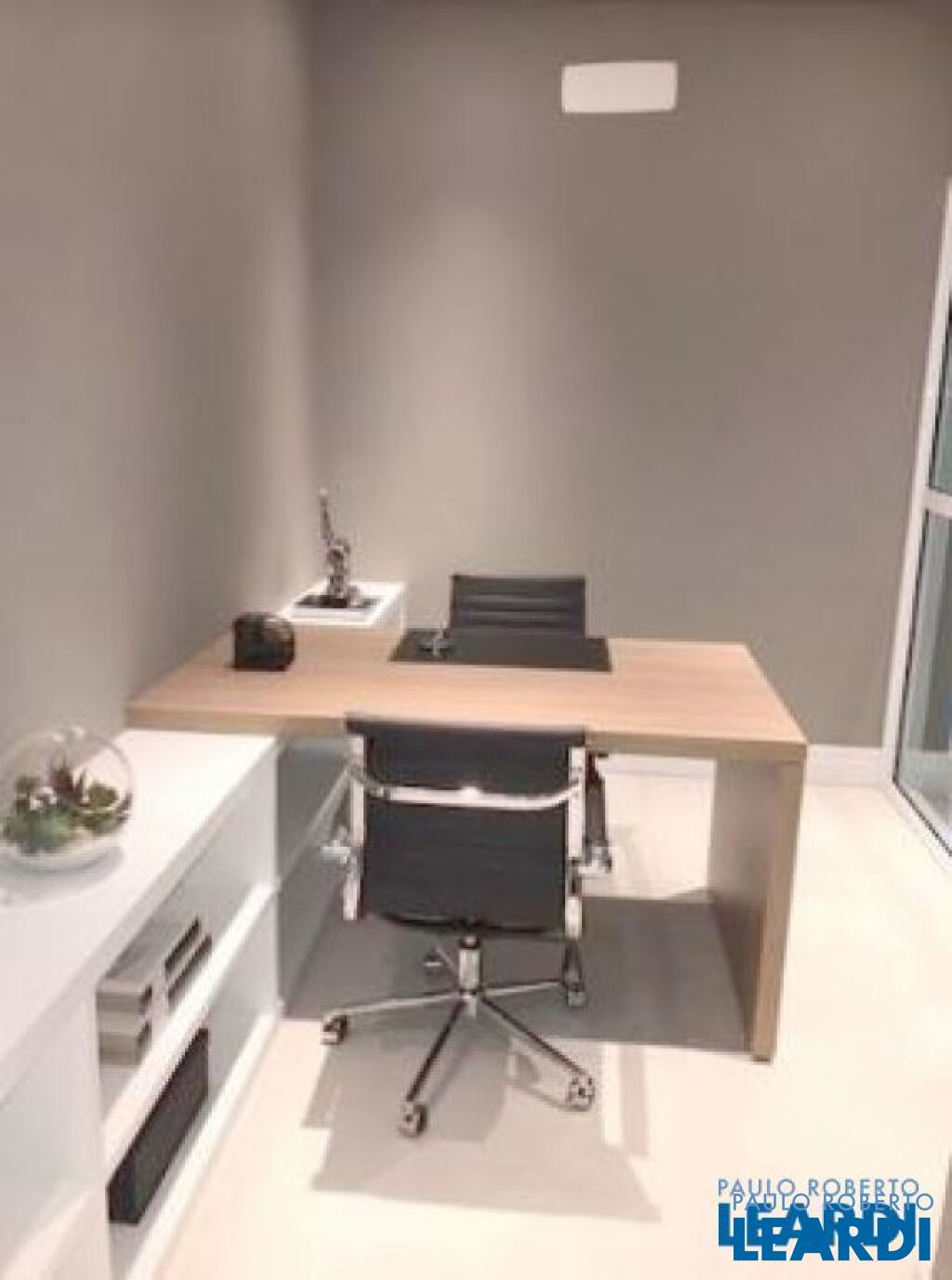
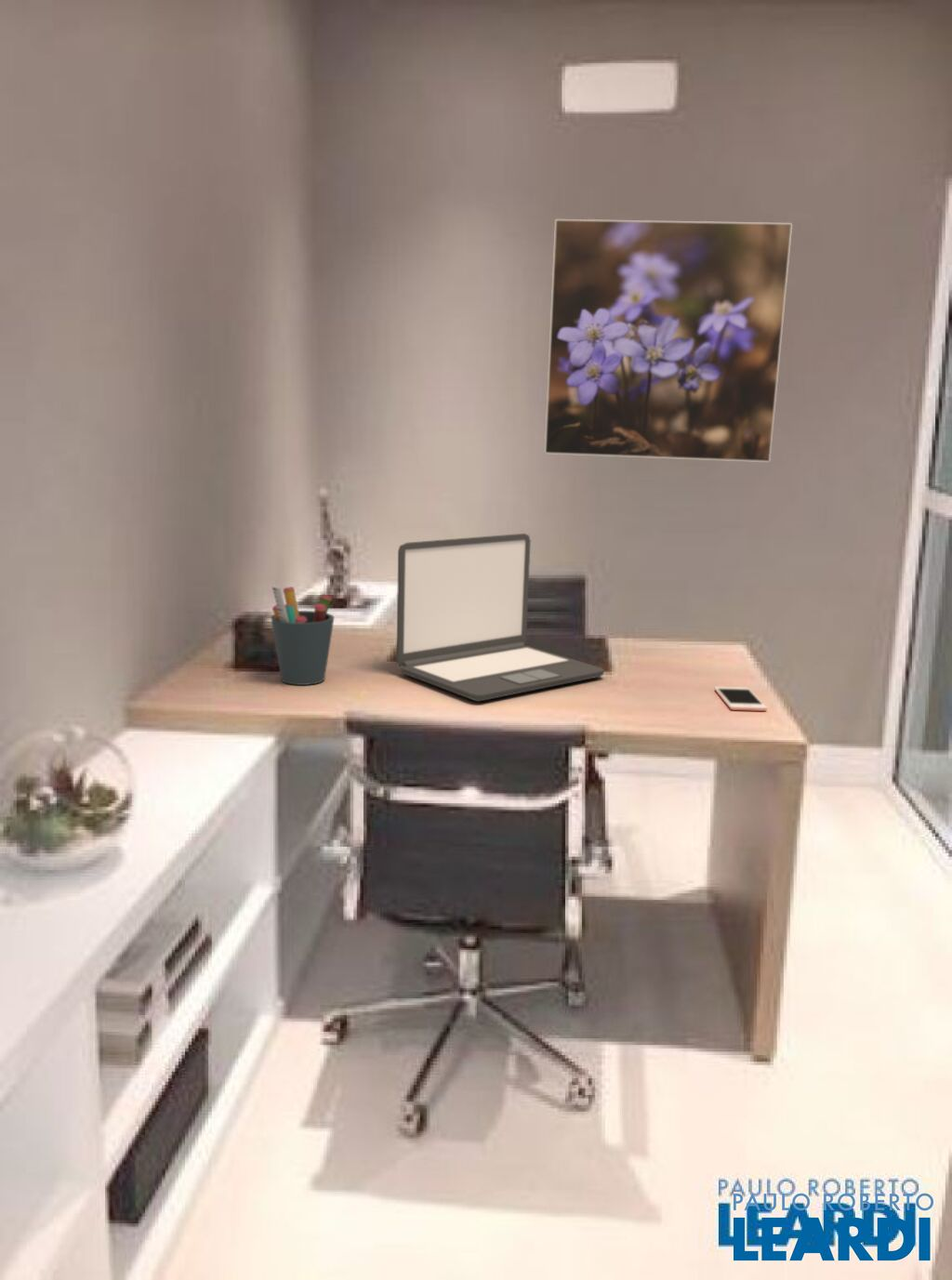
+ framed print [544,218,793,463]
+ laptop [395,533,605,703]
+ pen holder [270,585,336,686]
+ cell phone [714,686,768,712]
